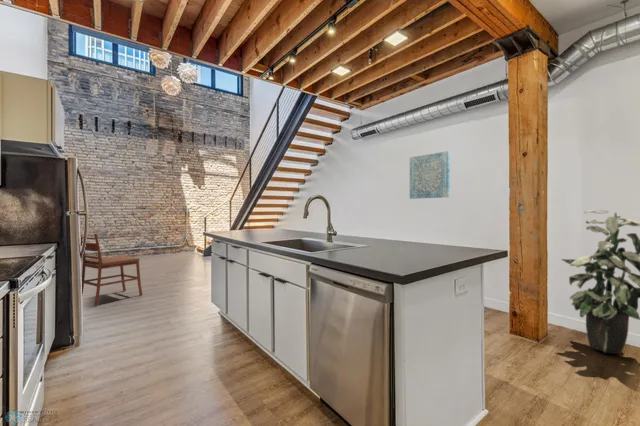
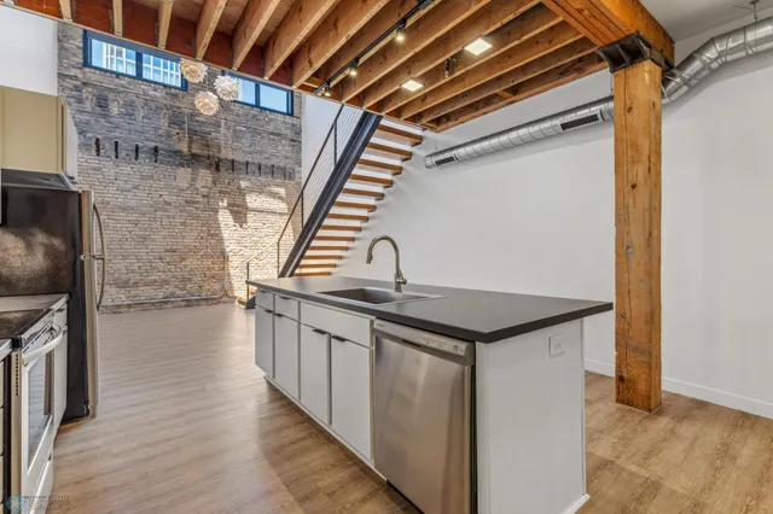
- dining chair [80,233,143,307]
- indoor plant [561,209,640,355]
- wall art [409,150,451,200]
